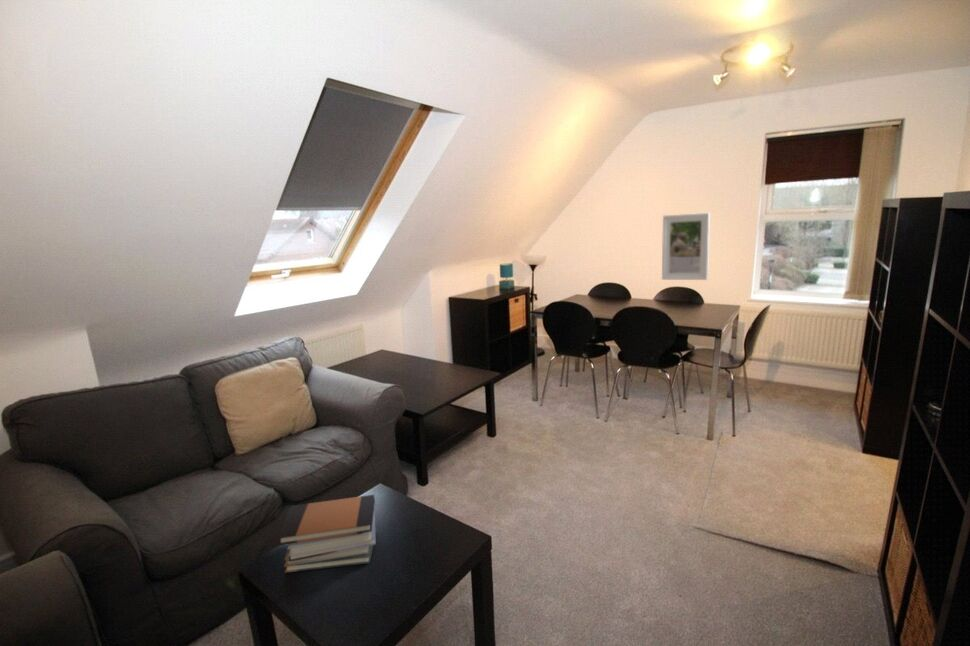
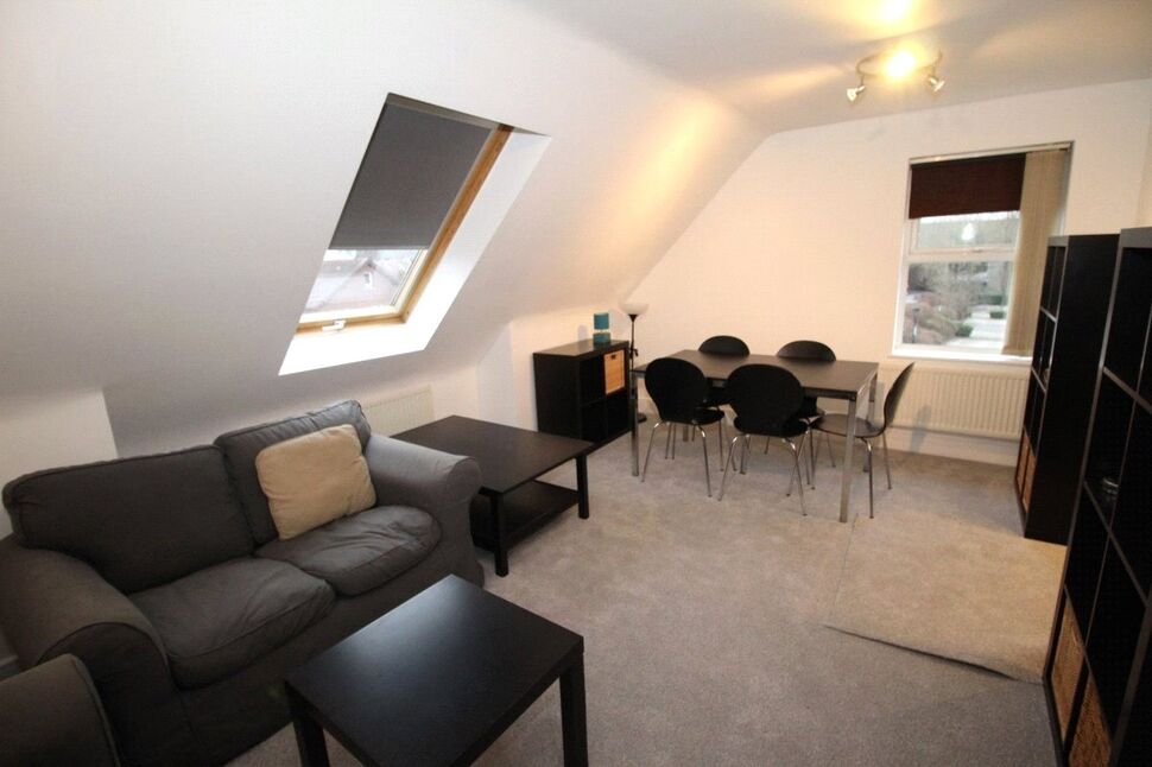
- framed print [661,212,711,281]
- book stack [276,494,377,574]
